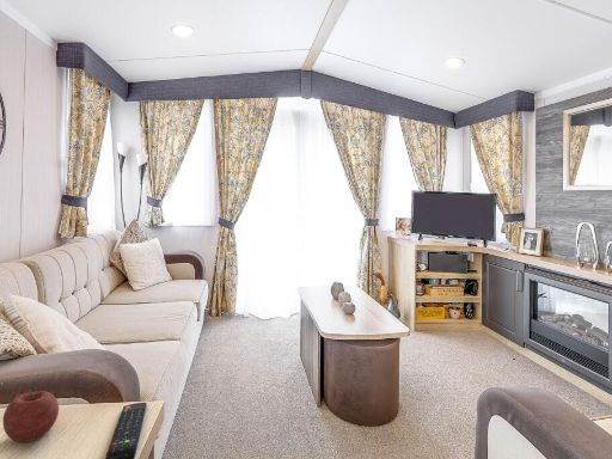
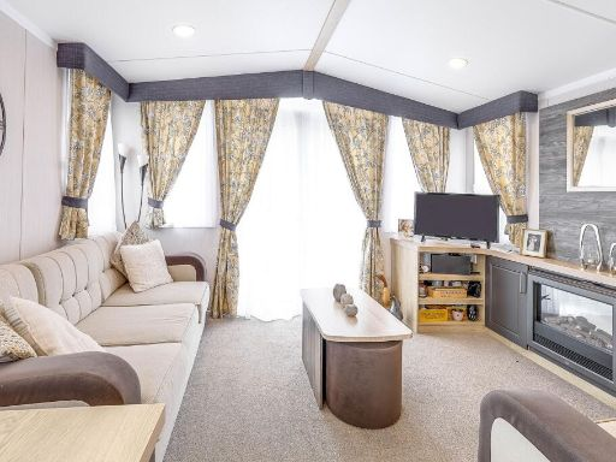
- remote control [104,402,148,459]
- fruit [1,388,60,443]
